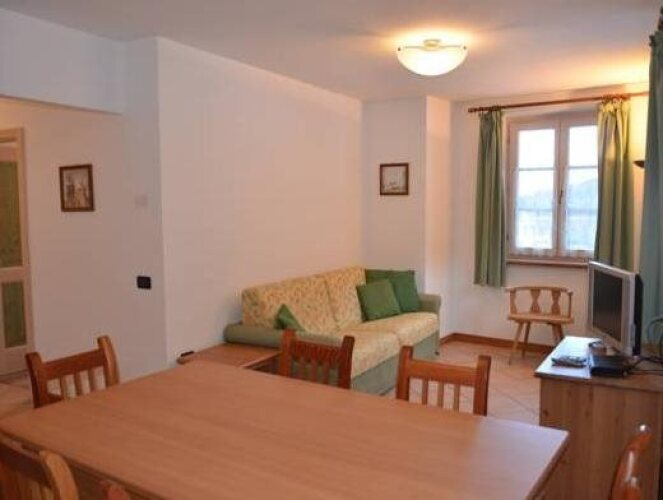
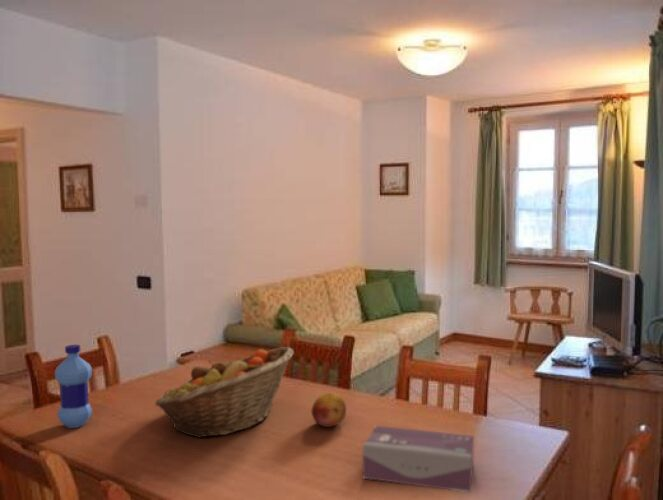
+ tissue box [362,424,475,493]
+ fruit [311,392,347,428]
+ fruit basket [154,346,294,439]
+ water bottle [54,344,93,429]
